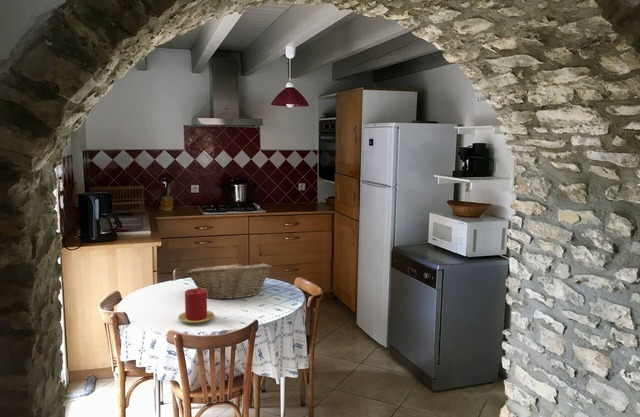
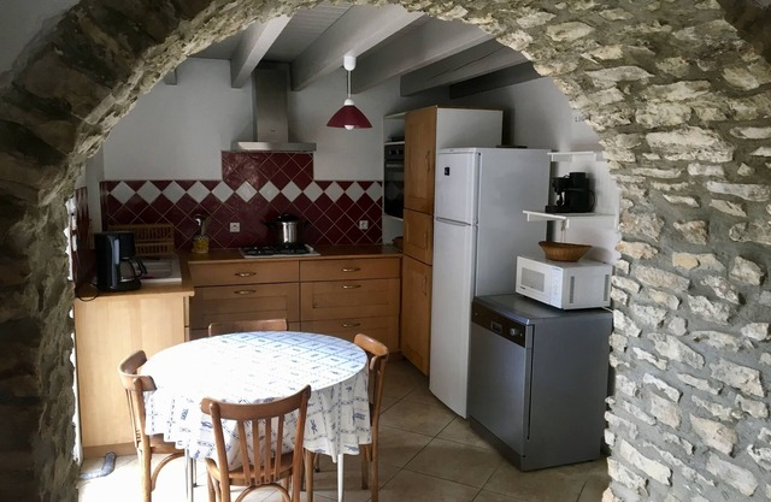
- fruit basket [186,260,273,300]
- candle [177,287,215,324]
